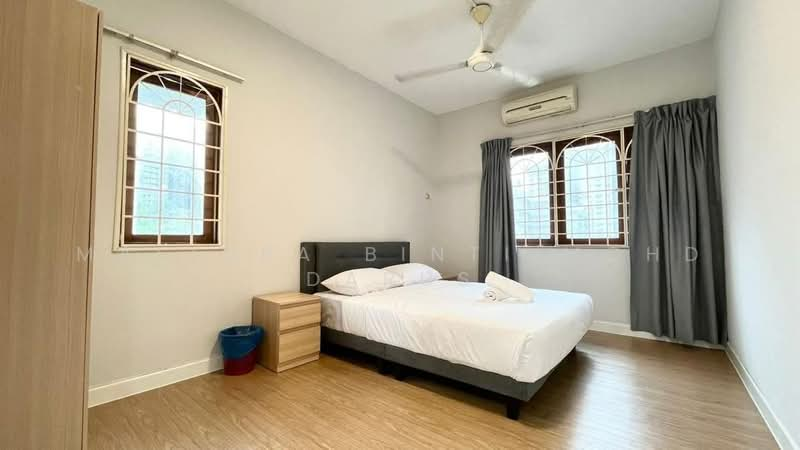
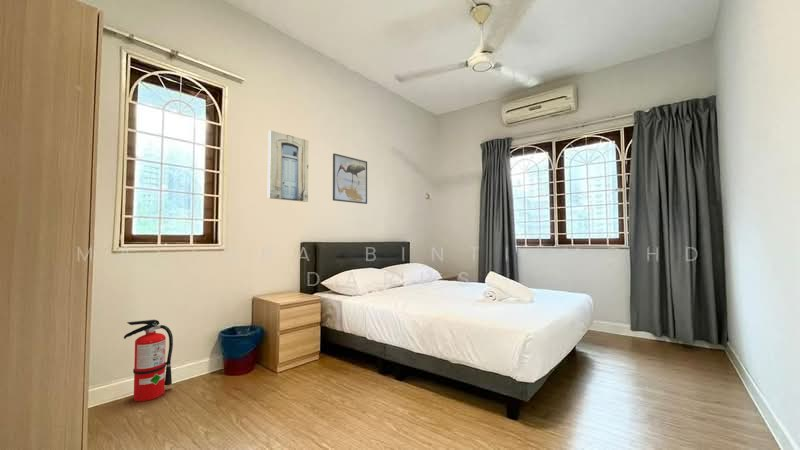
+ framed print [332,152,368,205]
+ fire extinguisher [123,319,174,402]
+ wall art [267,129,310,203]
